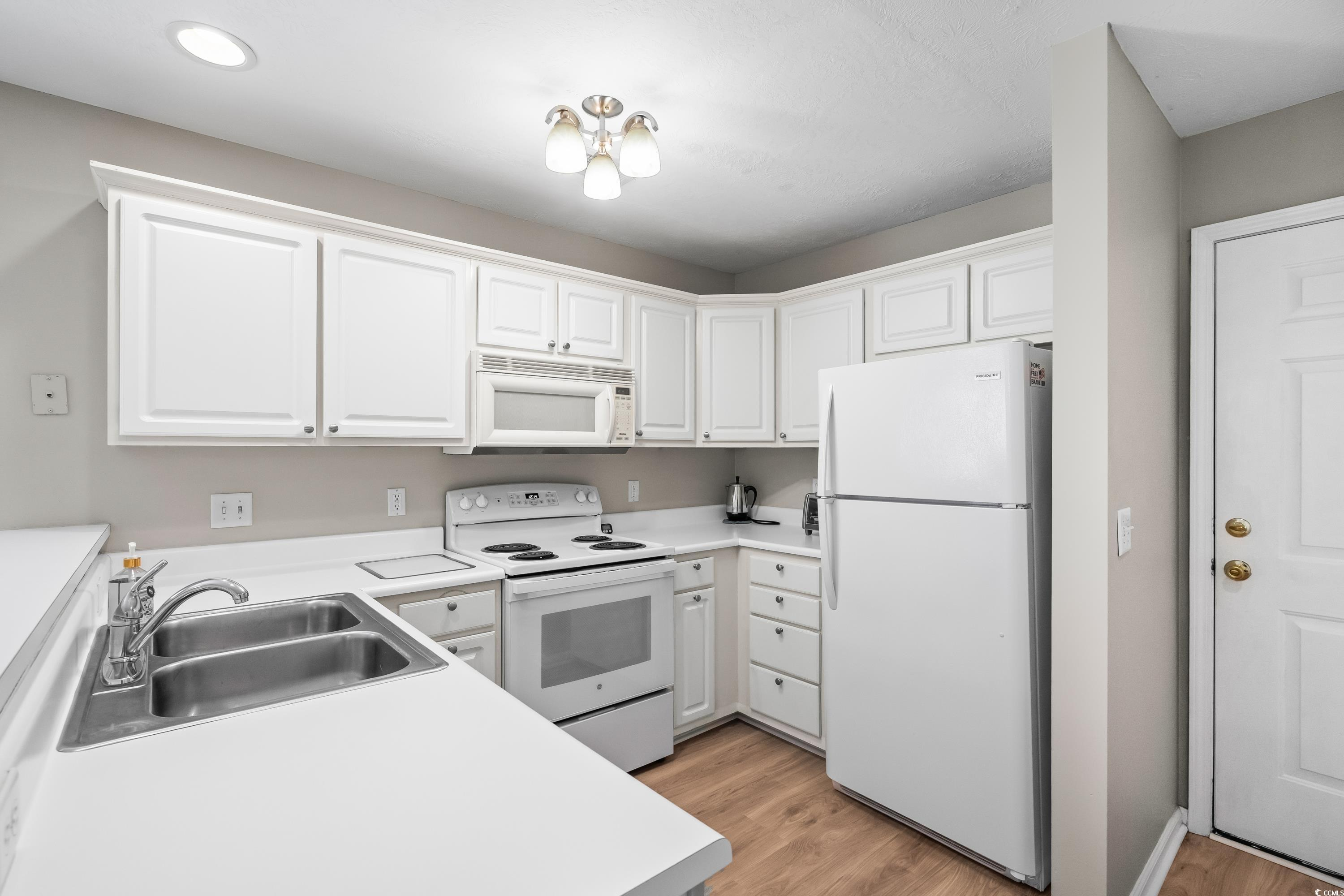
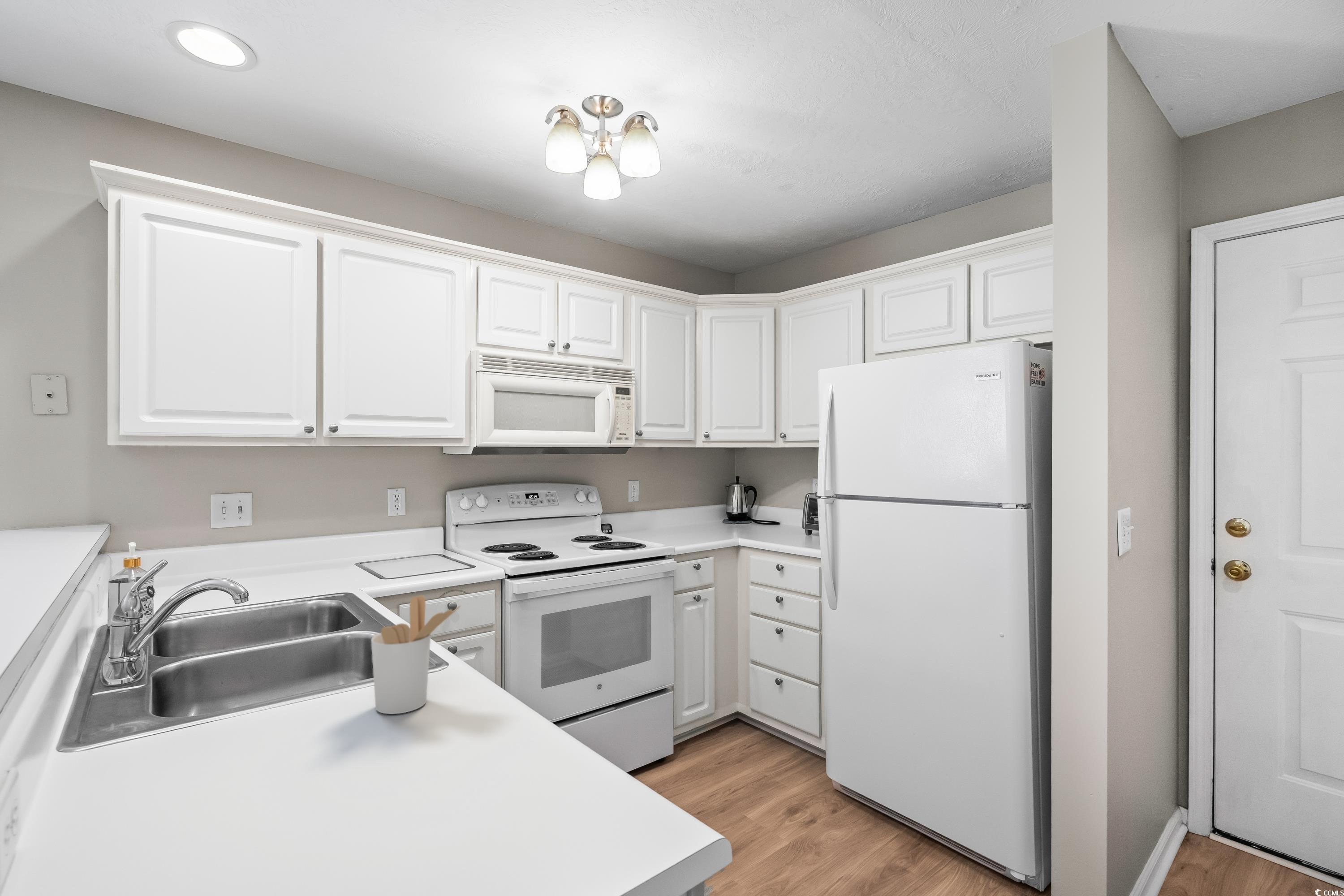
+ utensil holder [370,594,461,715]
